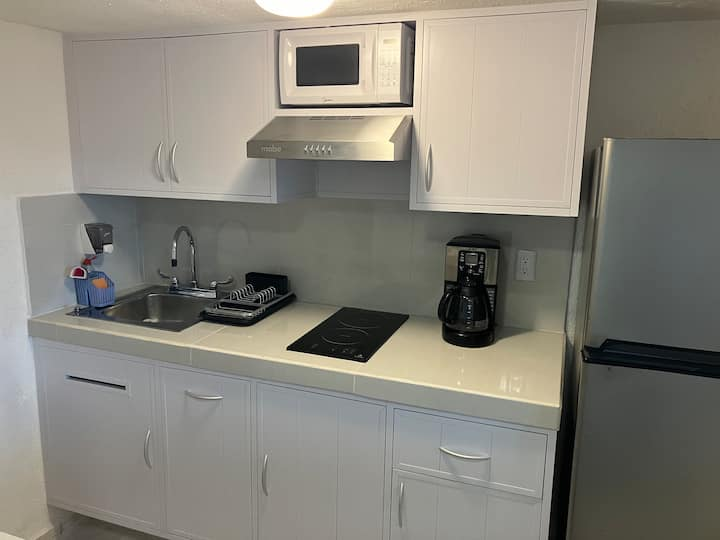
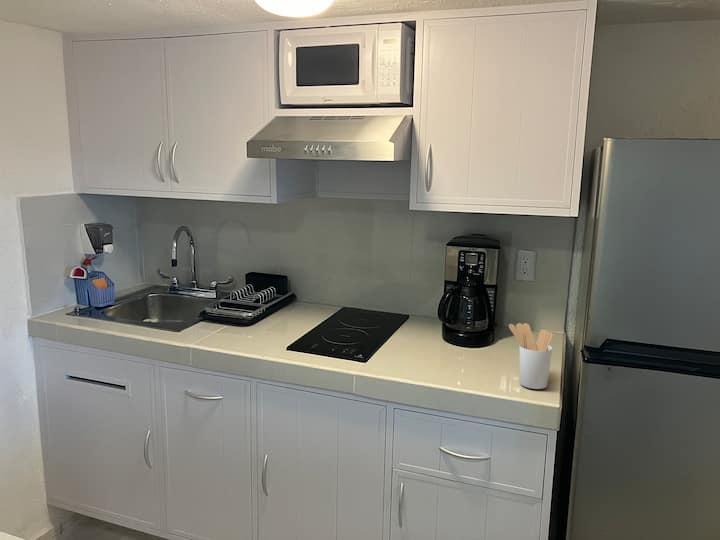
+ utensil holder [508,322,554,390]
